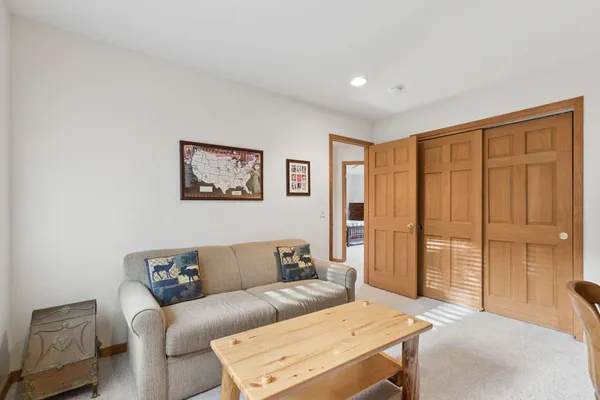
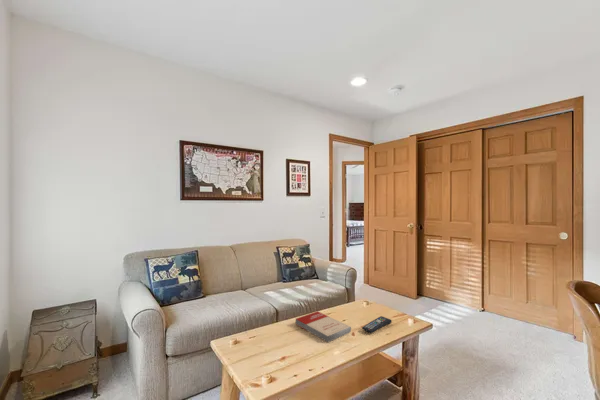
+ book [295,310,352,343]
+ remote control [361,315,393,334]
